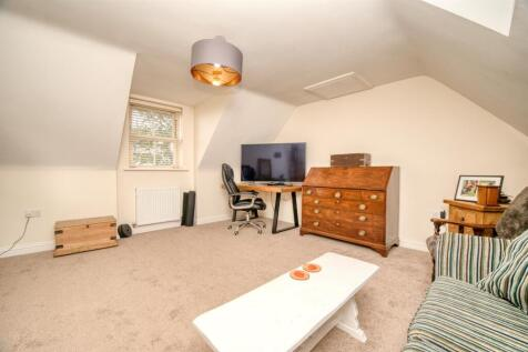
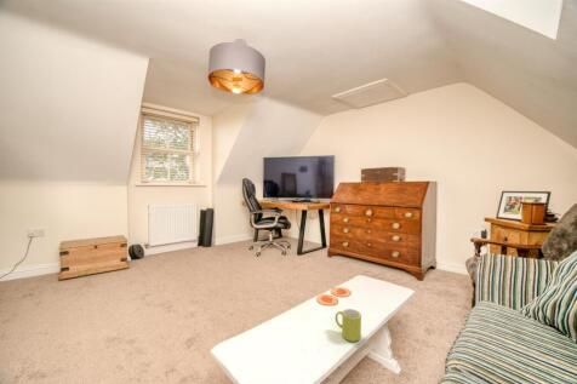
+ mug [335,308,362,343]
